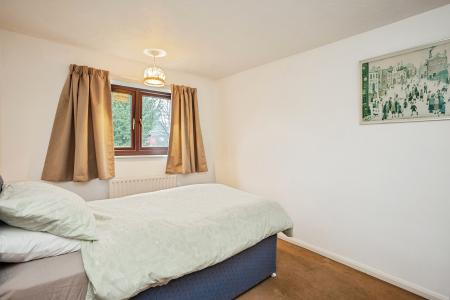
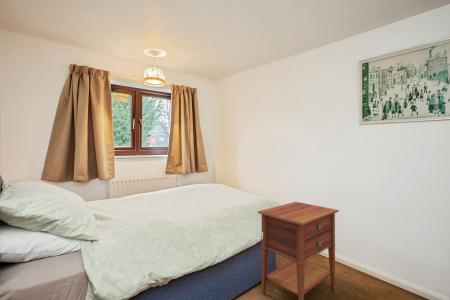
+ nightstand [257,201,340,300]
